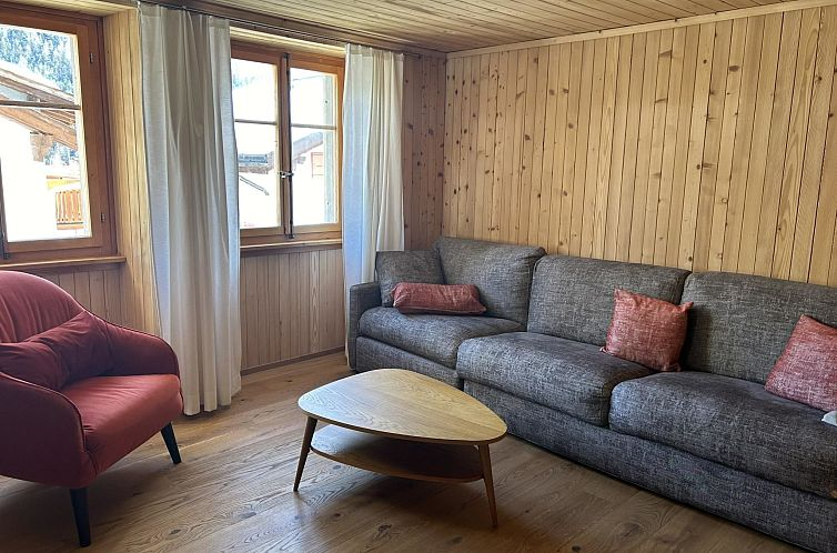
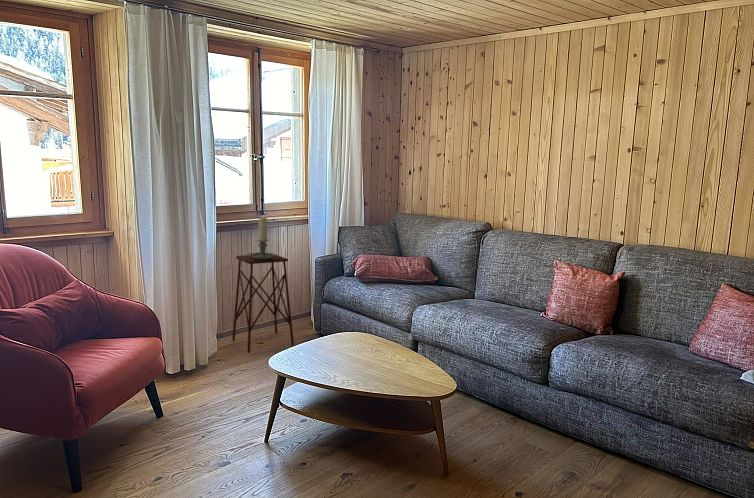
+ side table [232,253,295,354]
+ candle holder [246,216,274,260]
